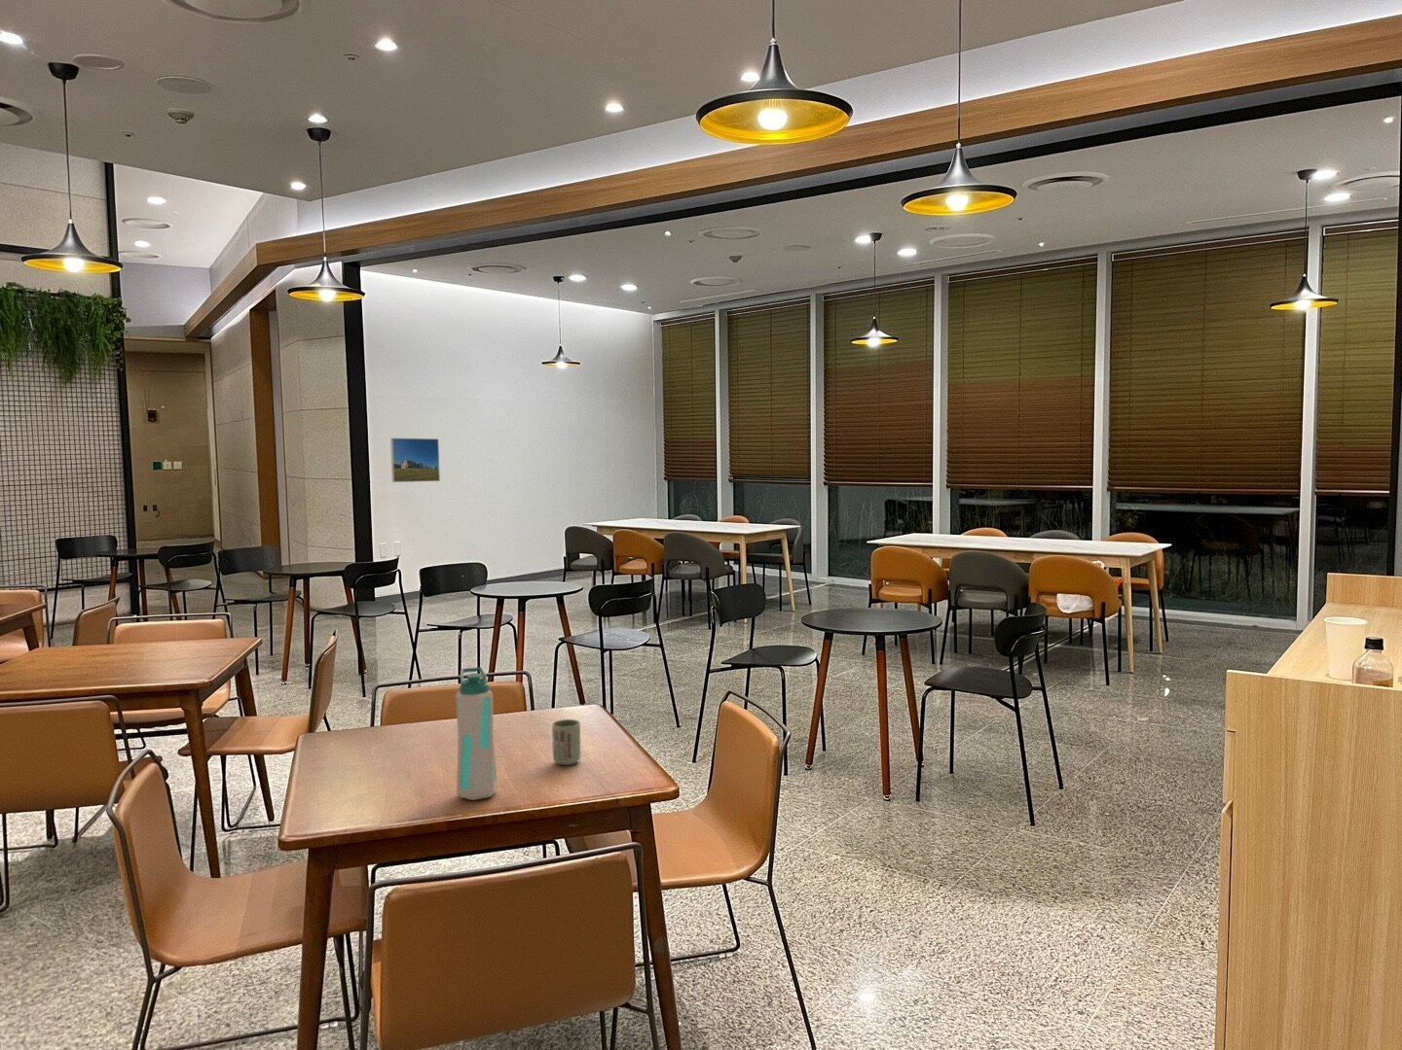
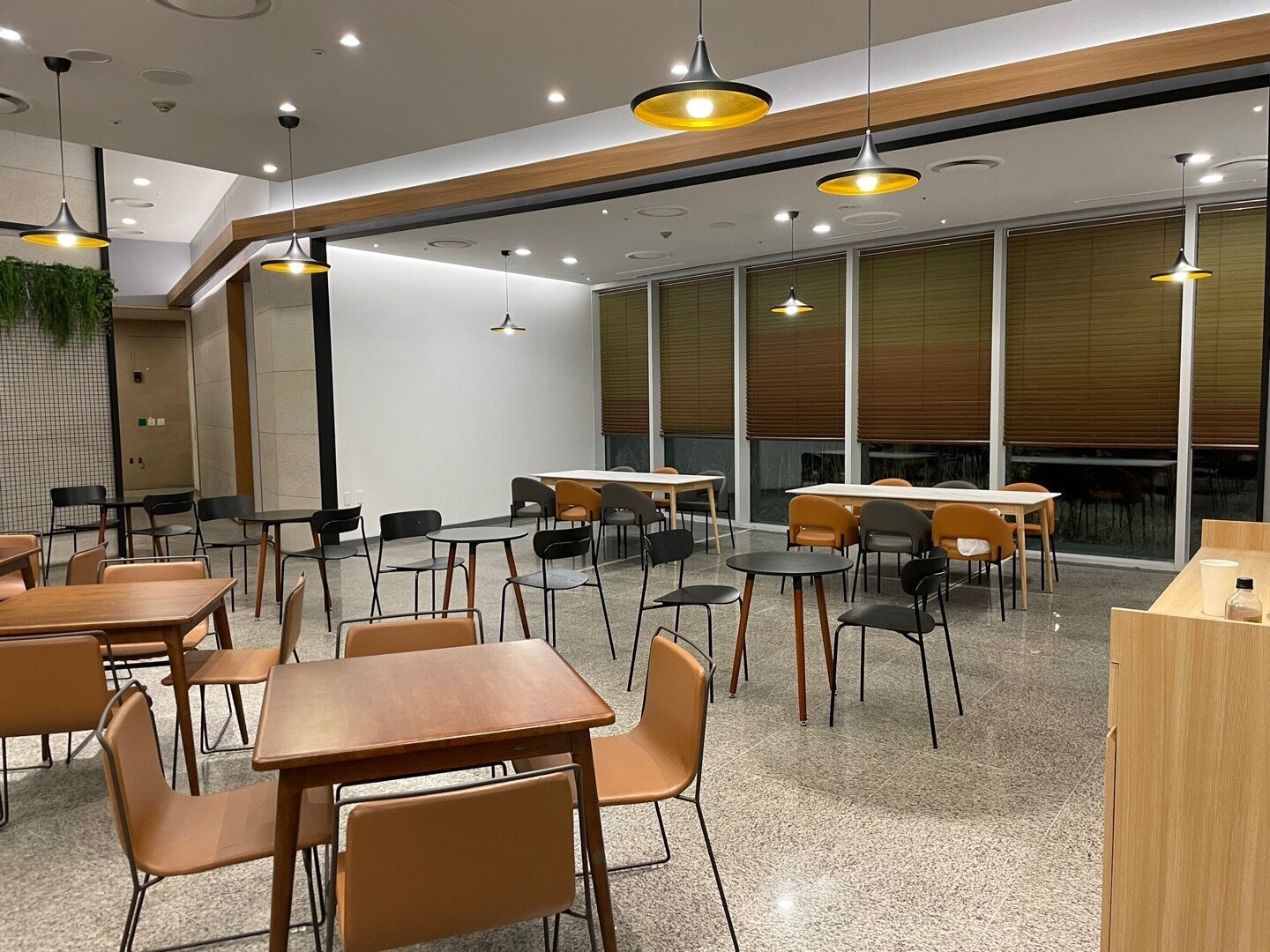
- cup [551,718,582,767]
- water bottle [455,666,499,801]
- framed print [390,438,442,483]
